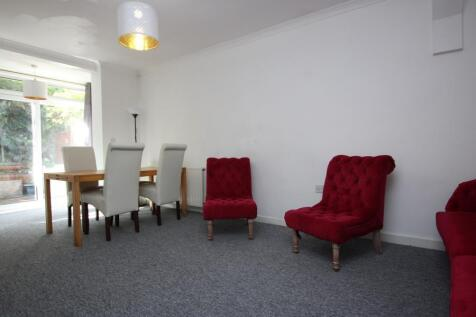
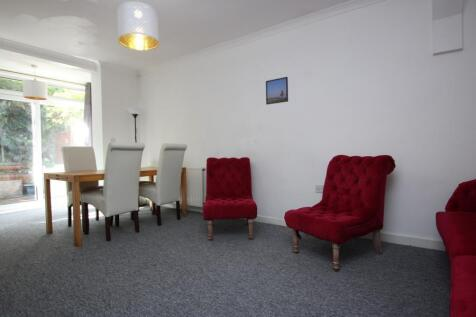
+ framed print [265,76,289,106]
